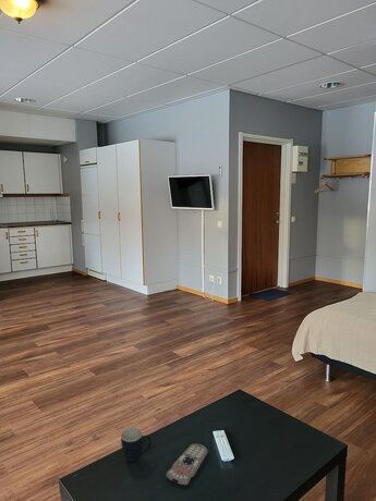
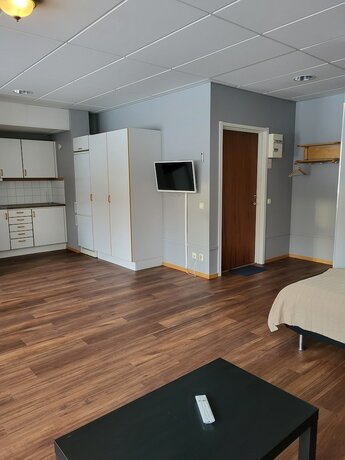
- mug [120,427,153,463]
- remote control [165,442,209,487]
